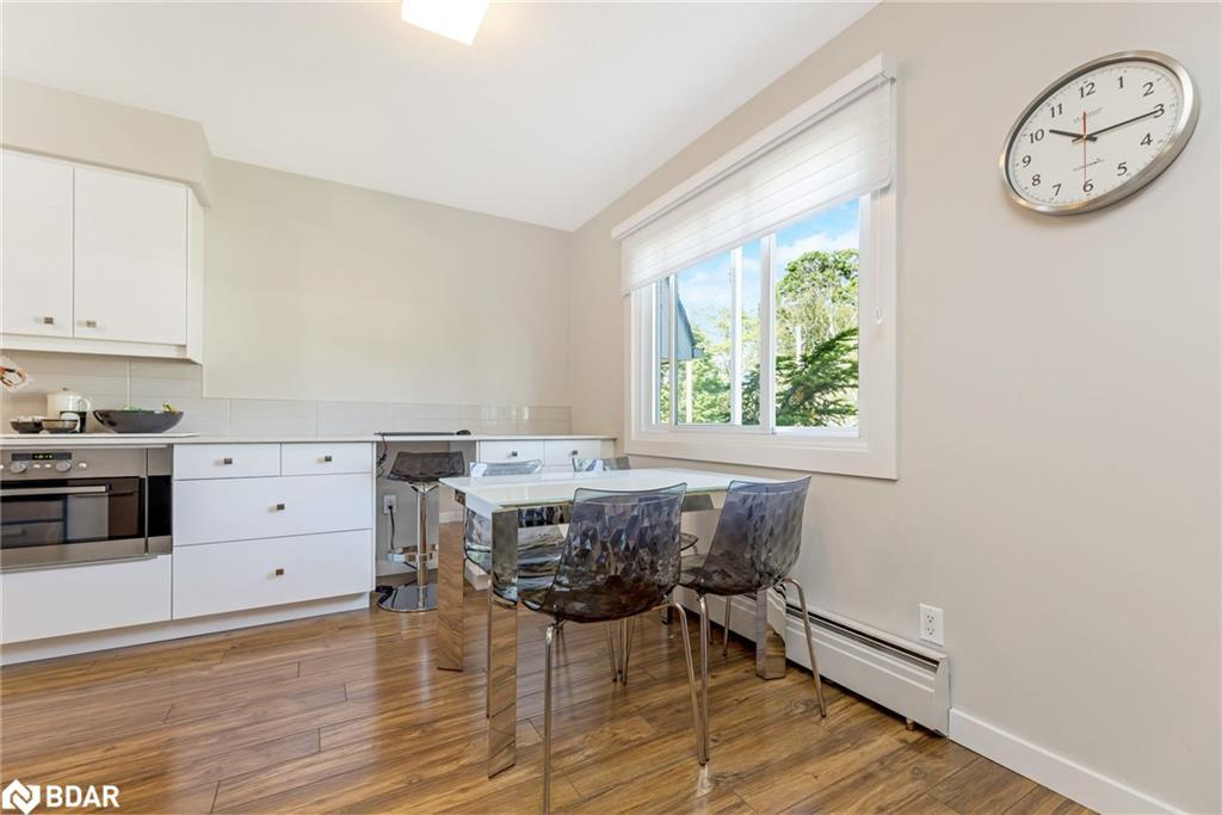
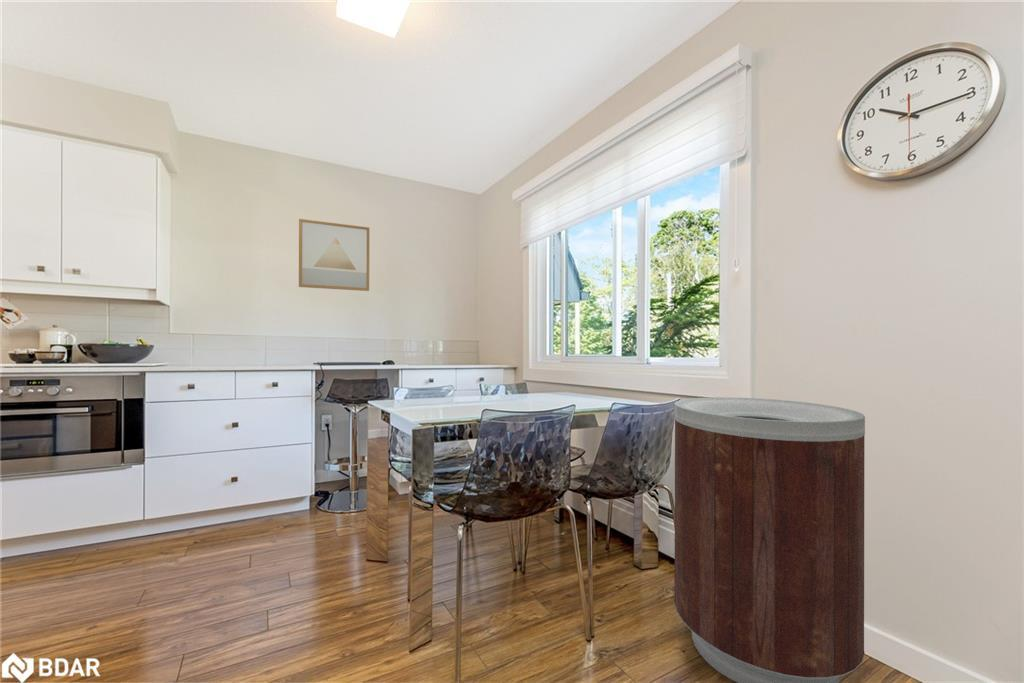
+ trash can [673,396,866,683]
+ wall art [298,218,370,292]
